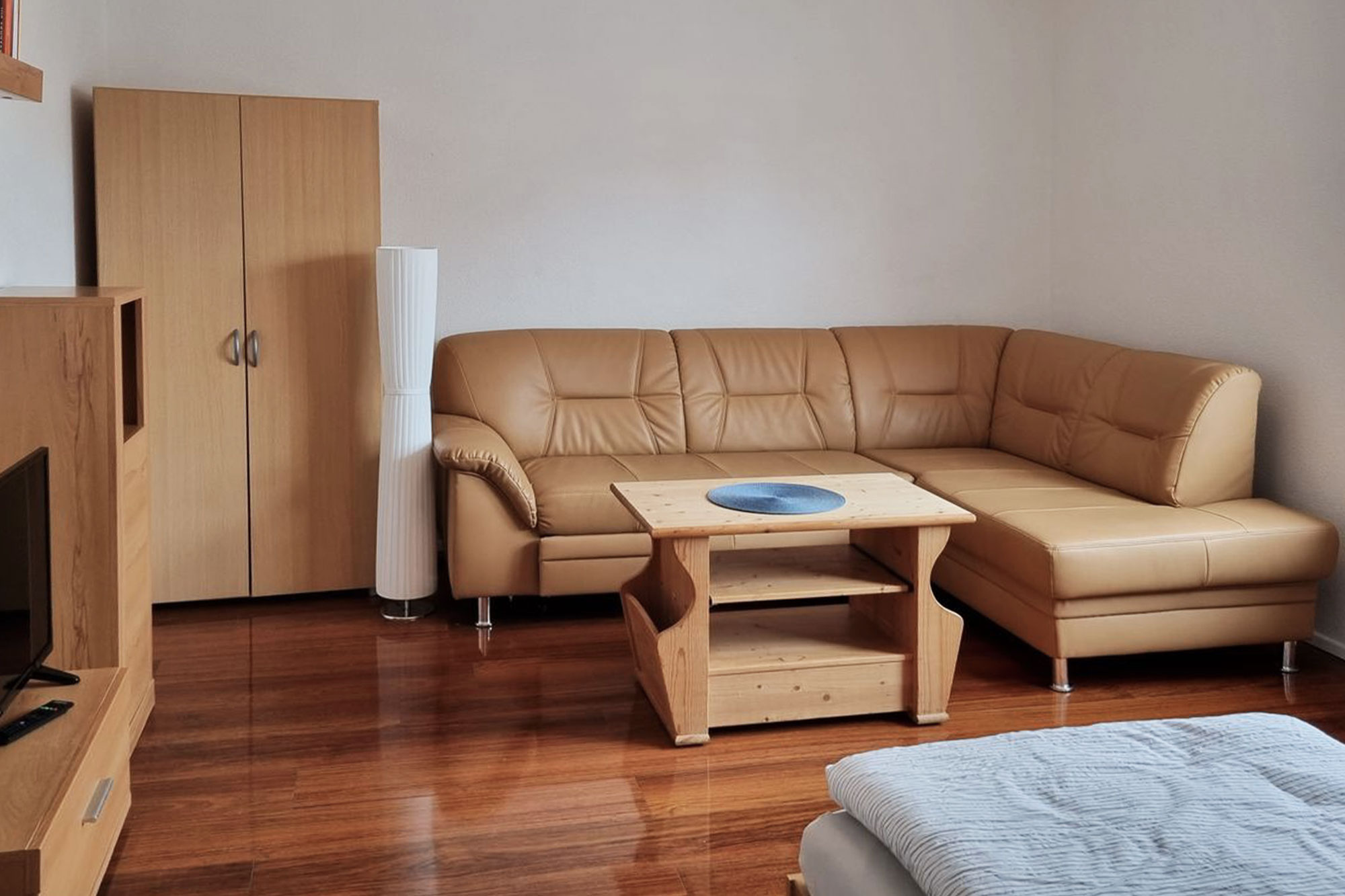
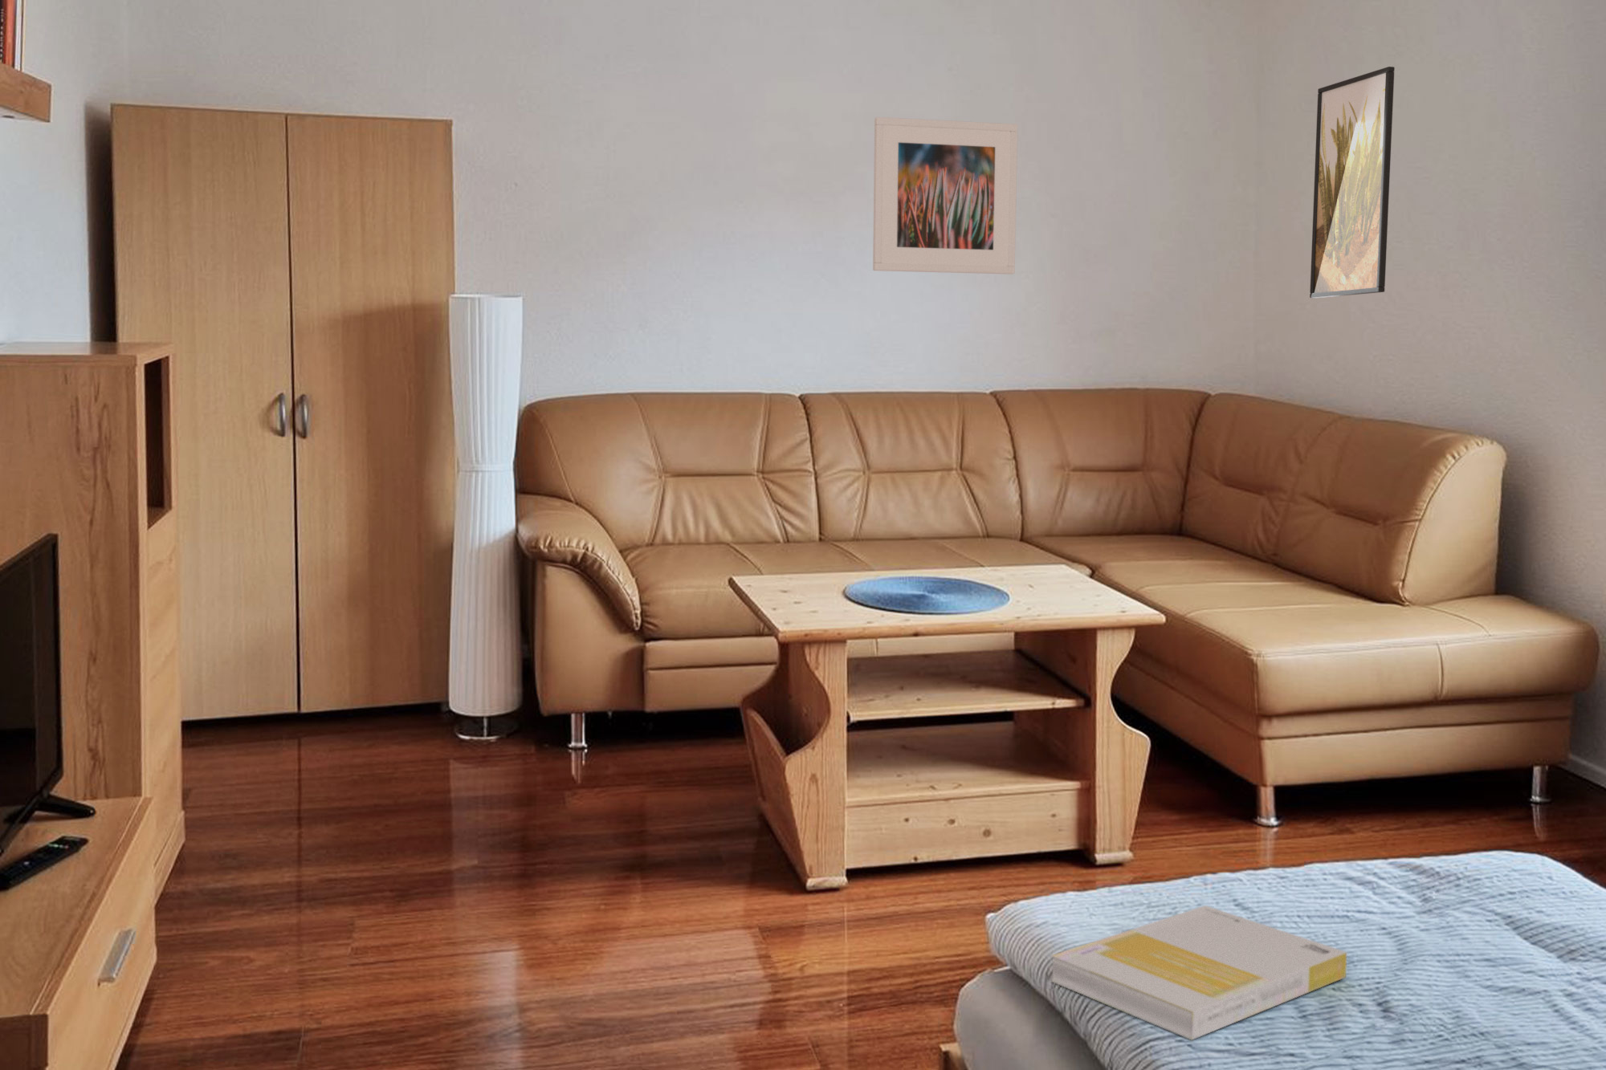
+ book [1051,905,1347,1041]
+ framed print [1309,66,1396,299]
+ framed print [872,116,1019,276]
